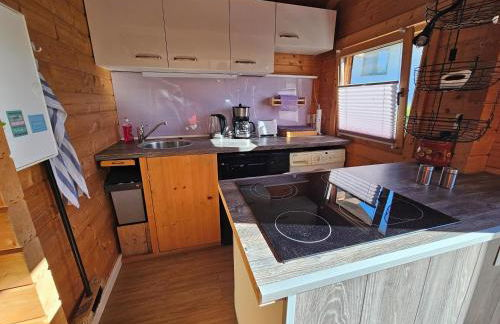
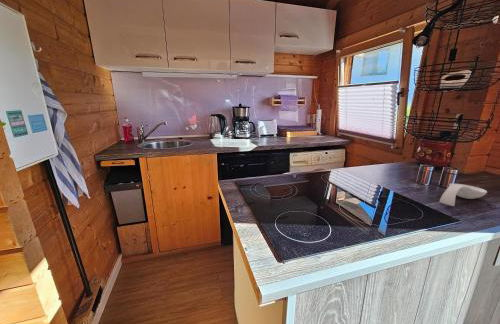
+ spoon rest [438,183,488,207]
